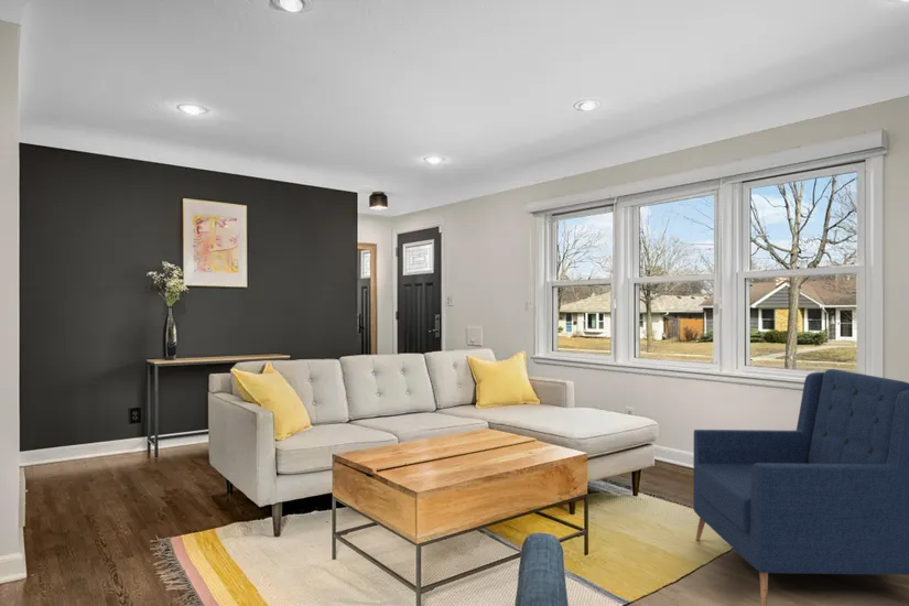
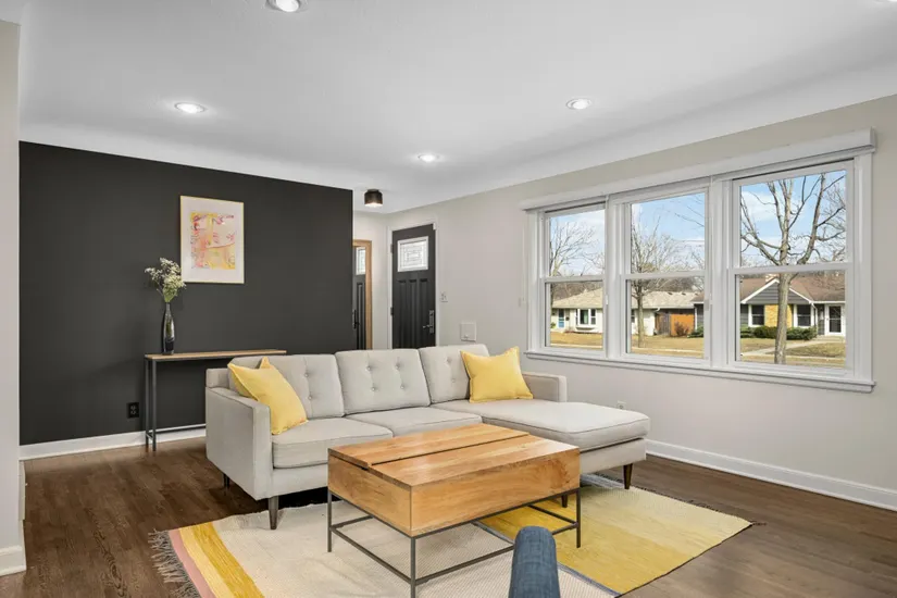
- armchair [692,368,909,606]
